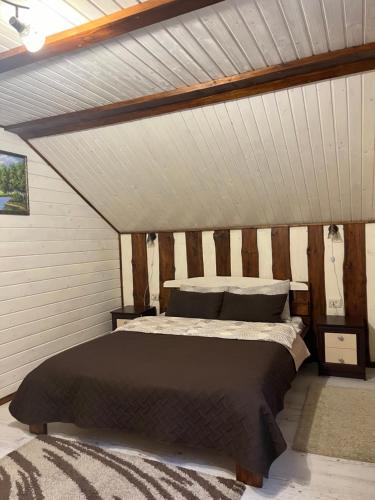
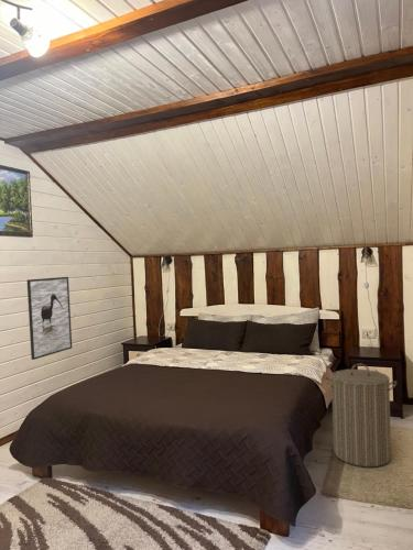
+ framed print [26,276,73,361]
+ laundry hamper [324,362,398,469]
